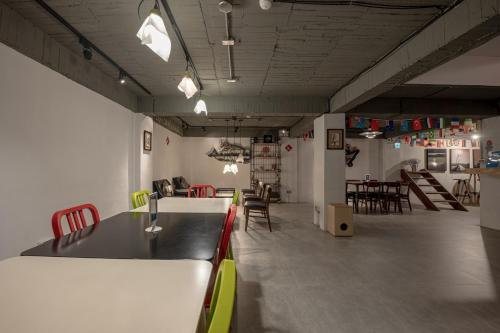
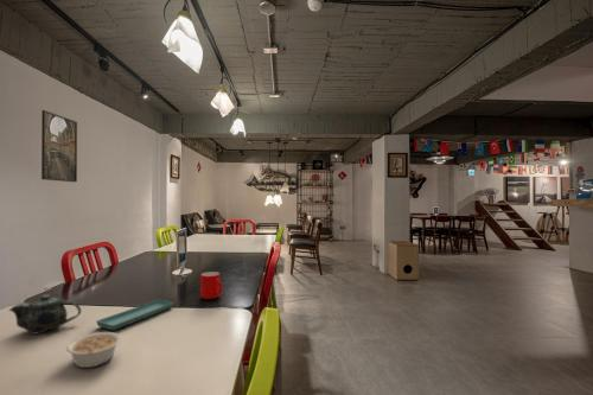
+ chinaware [8,294,82,336]
+ cup [199,270,223,300]
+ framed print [40,109,78,183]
+ legume [65,331,122,369]
+ saucer [95,299,174,331]
